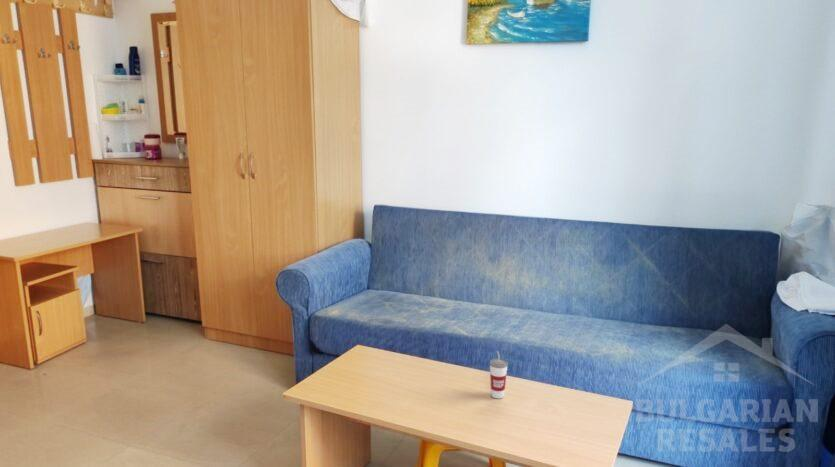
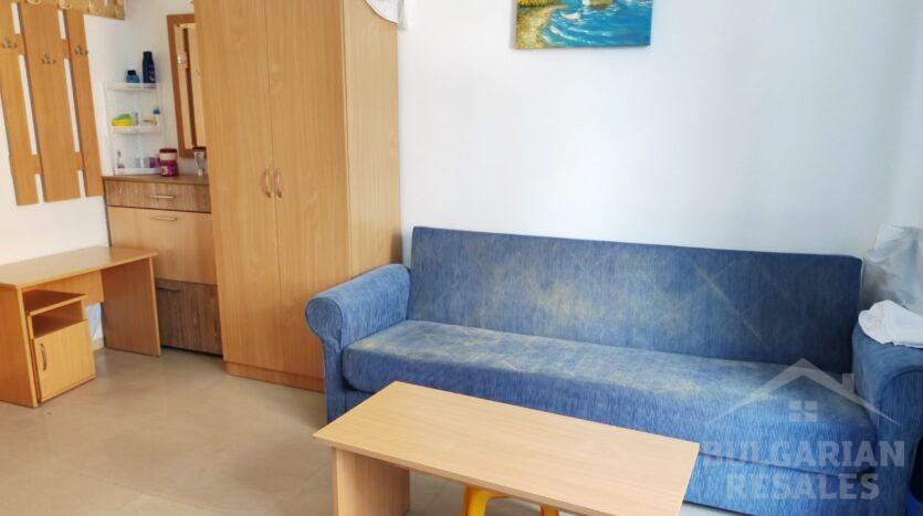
- cup [489,350,509,399]
